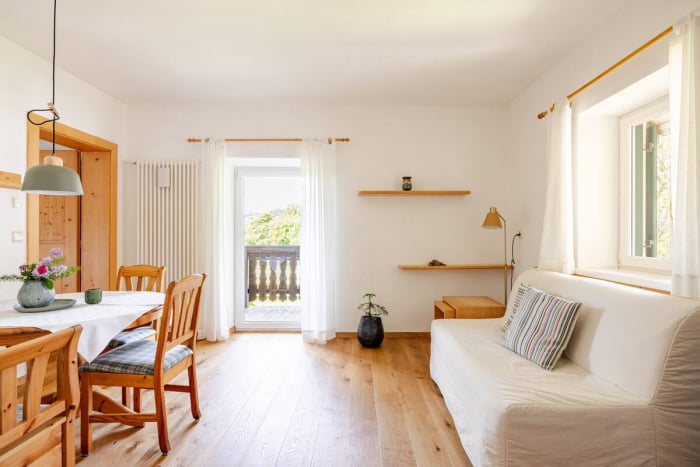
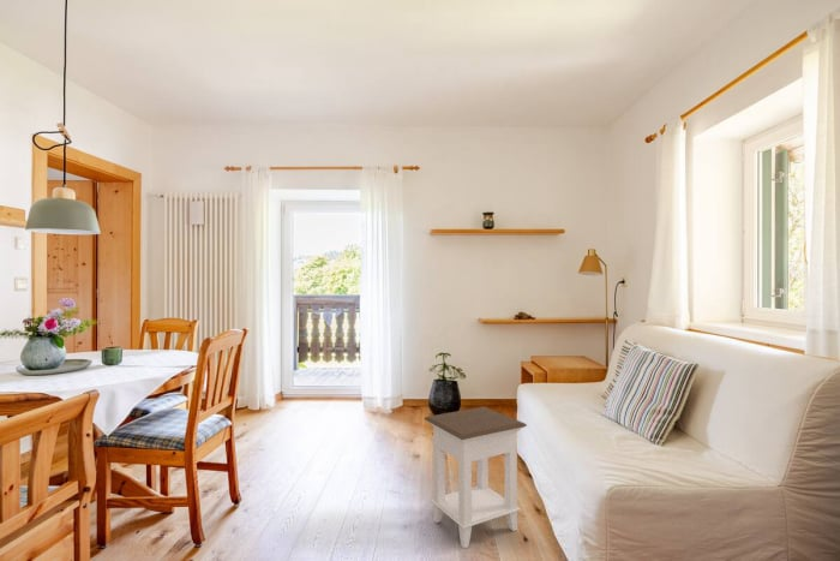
+ nightstand [424,406,528,549]
